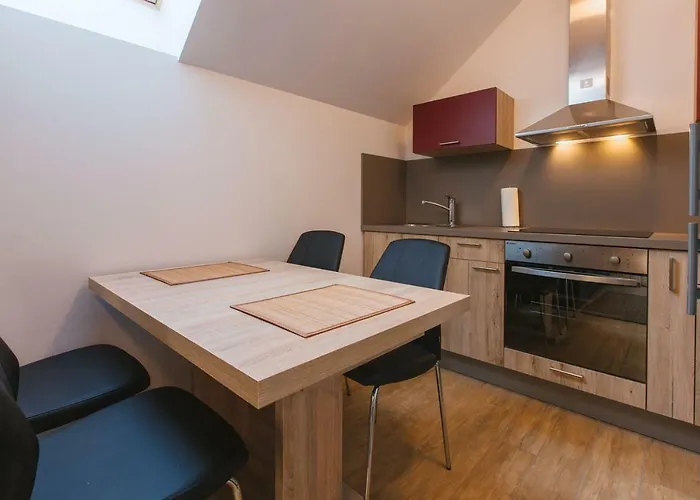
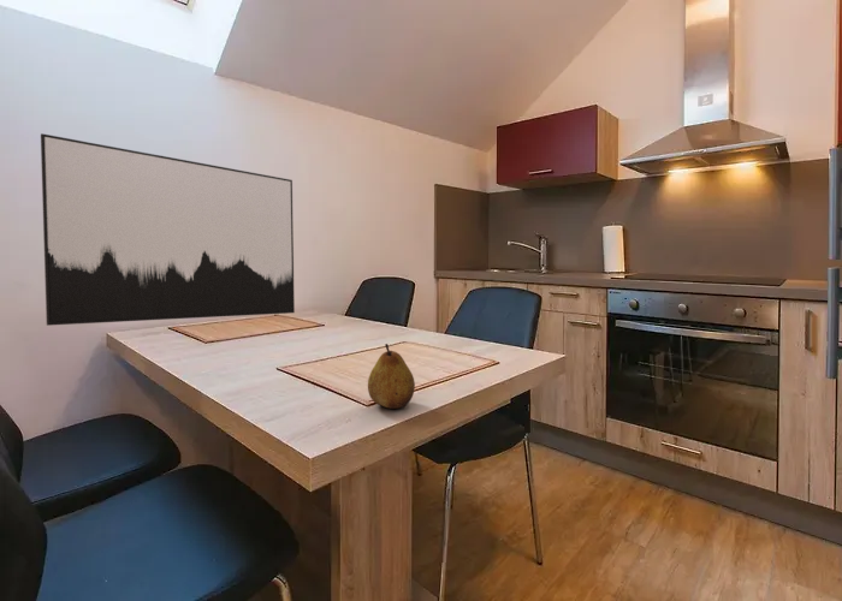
+ fruit [367,343,416,410]
+ wall art [40,132,296,327]
